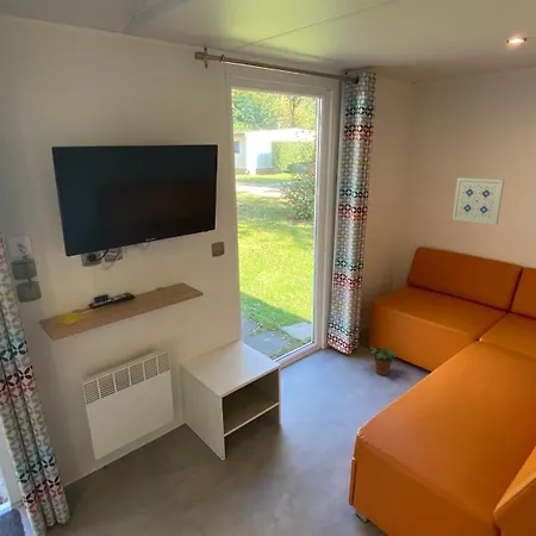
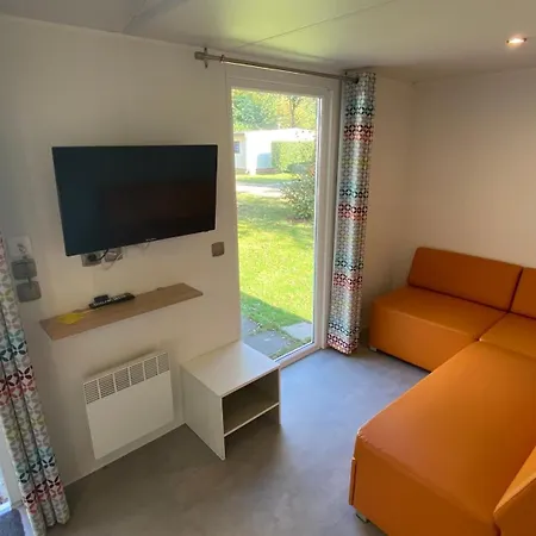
- potted plant [370,345,397,376]
- wall art [451,176,505,226]
